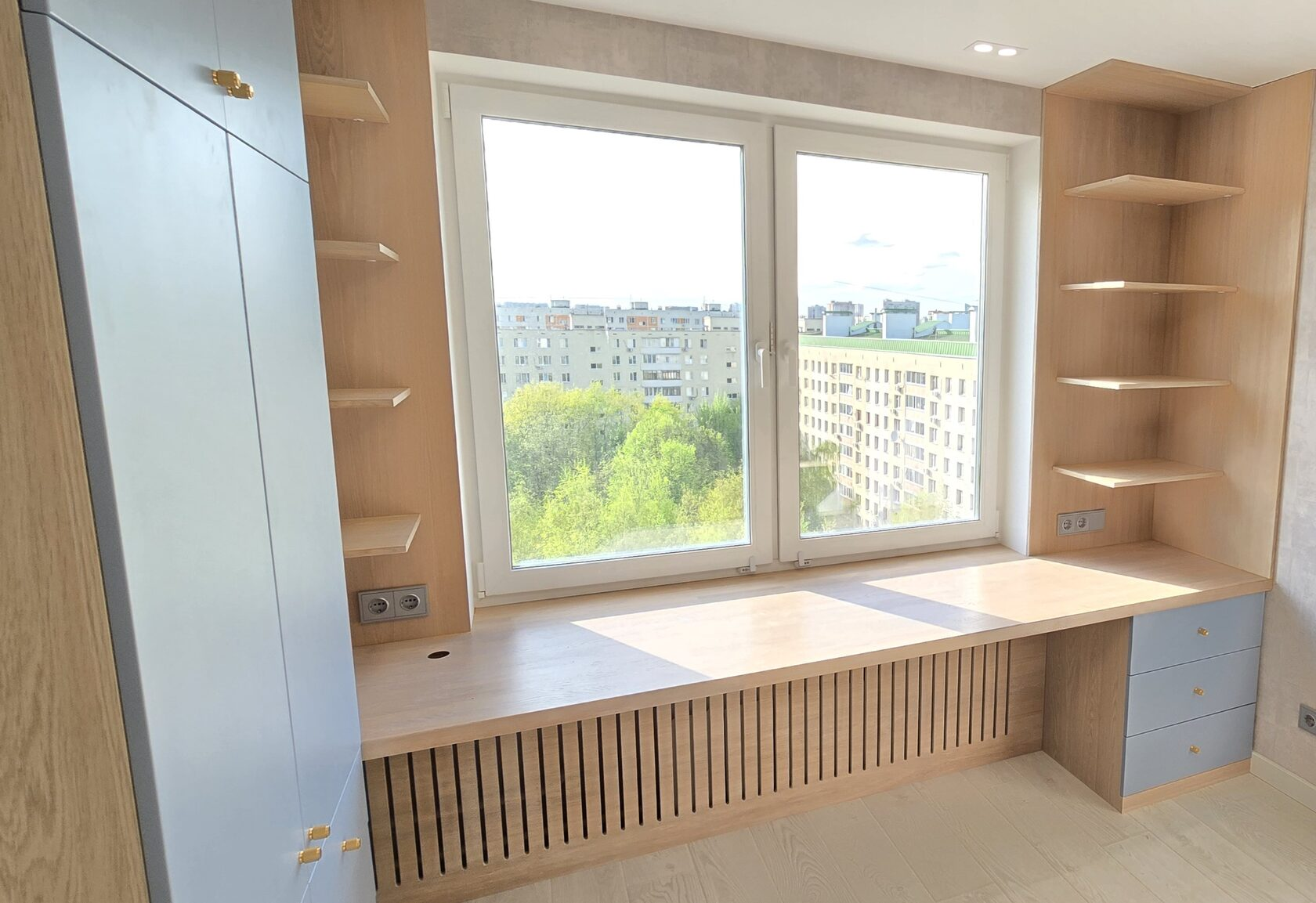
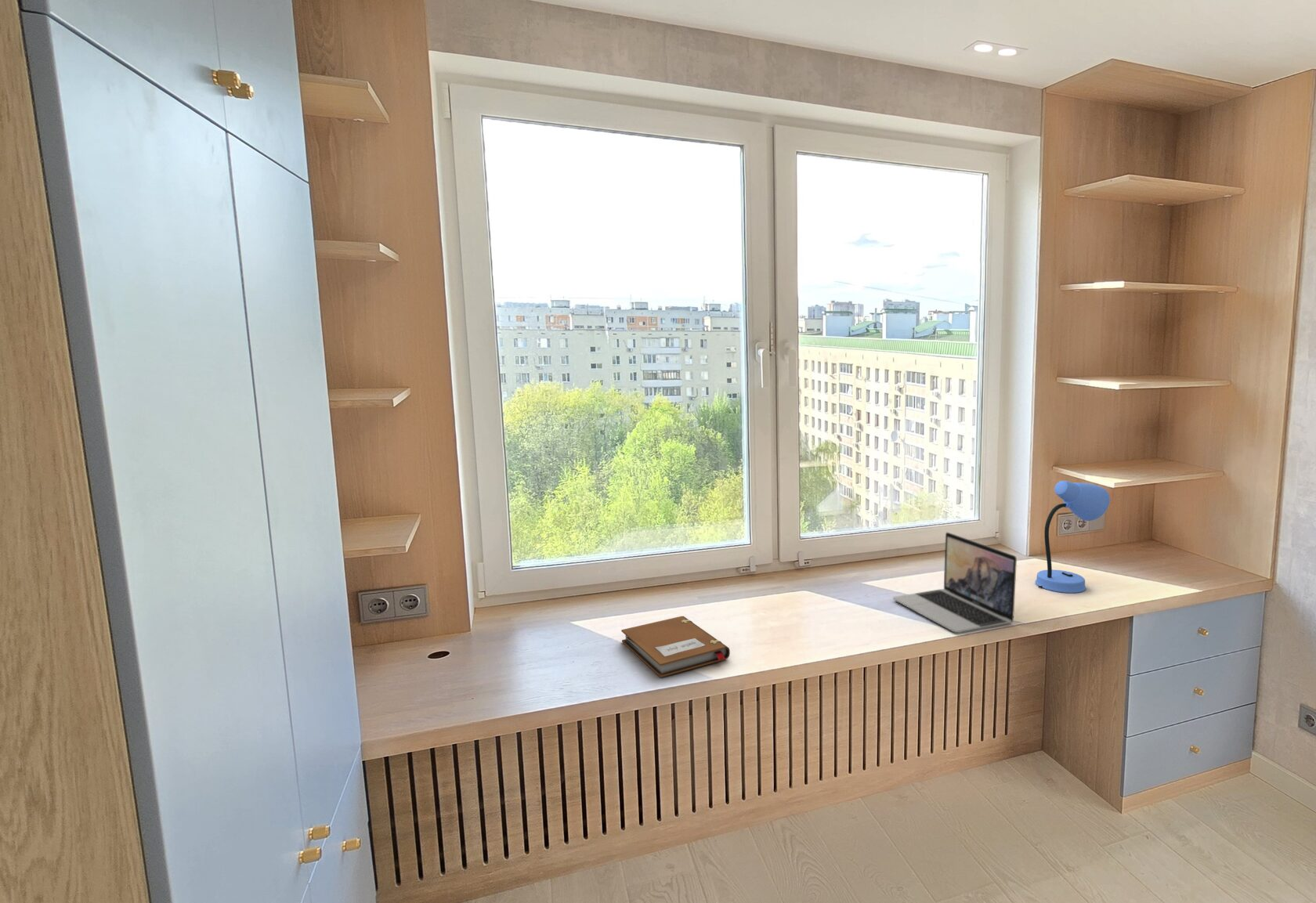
+ notebook [620,616,731,678]
+ desk lamp [1035,480,1111,594]
+ laptop [892,532,1018,634]
